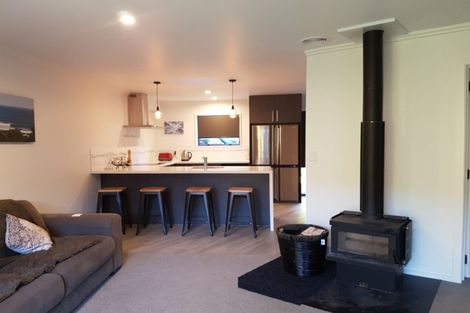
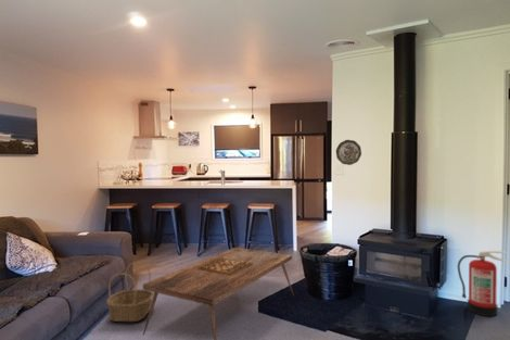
+ coffee table [142,247,295,340]
+ fire extinguisher [457,250,510,317]
+ basket [105,261,154,323]
+ decorative plate [335,139,362,166]
